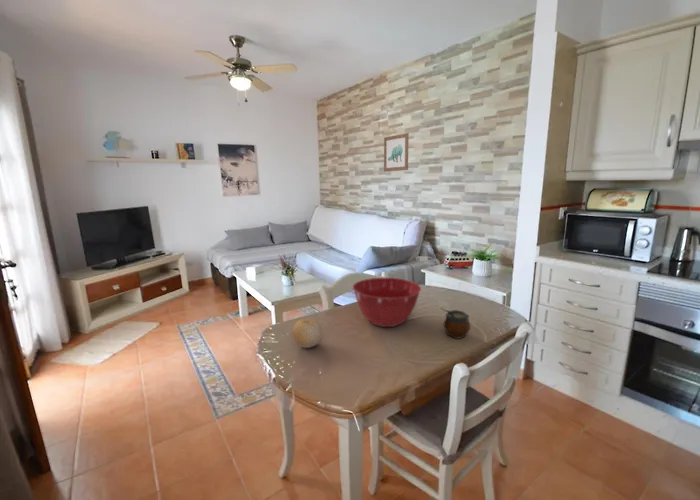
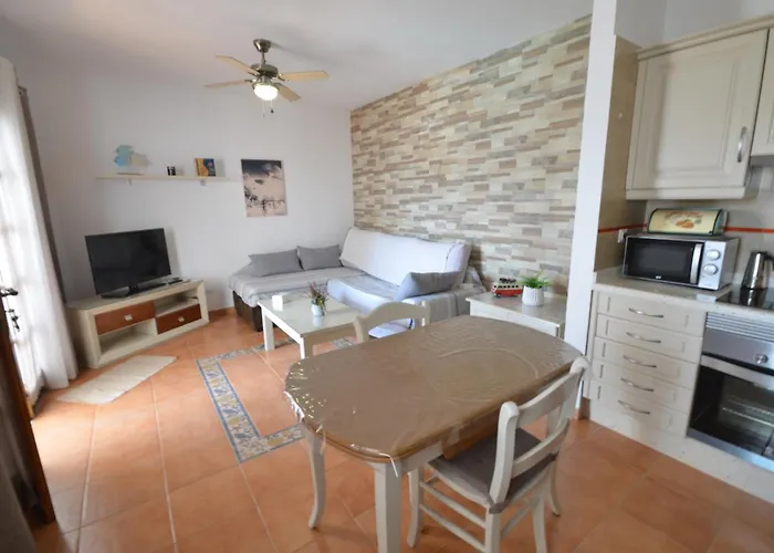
- fruit [292,317,323,349]
- wall art [383,132,410,172]
- gourd [440,307,472,340]
- mixing bowl [352,277,422,328]
